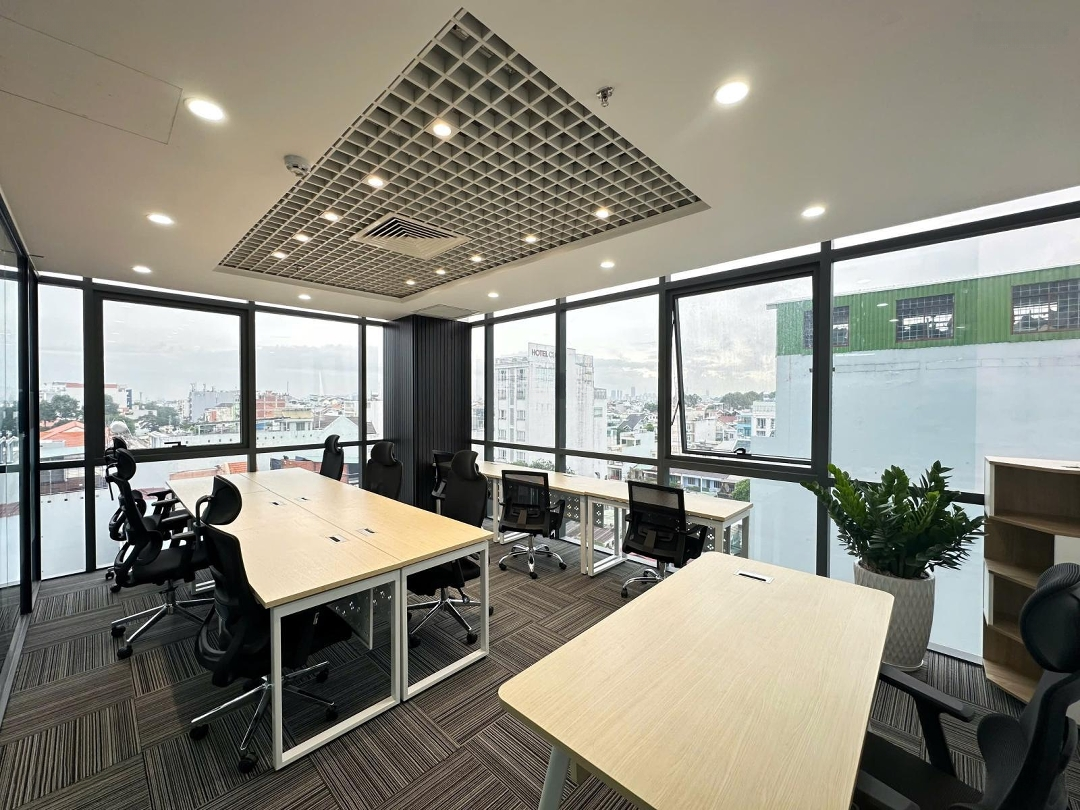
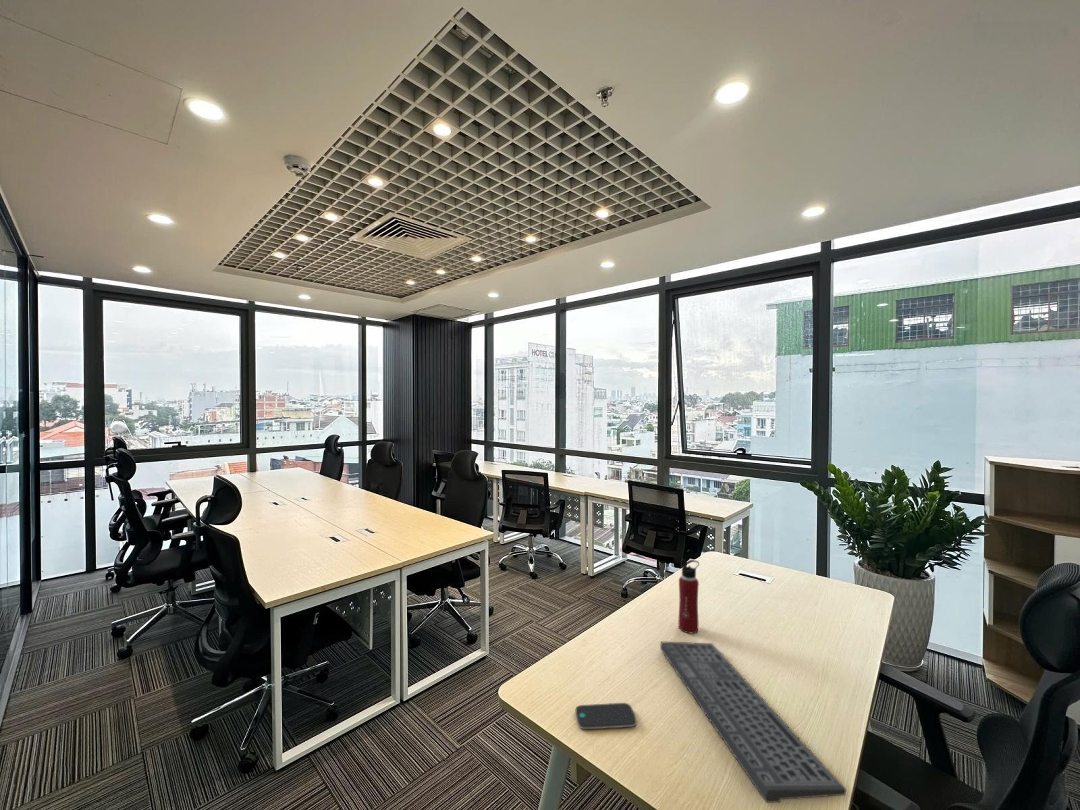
+ smartphone [575,702,638,730]
+ keyboard [659,641,847,804]
+ water bottle [677,558,700,634]
